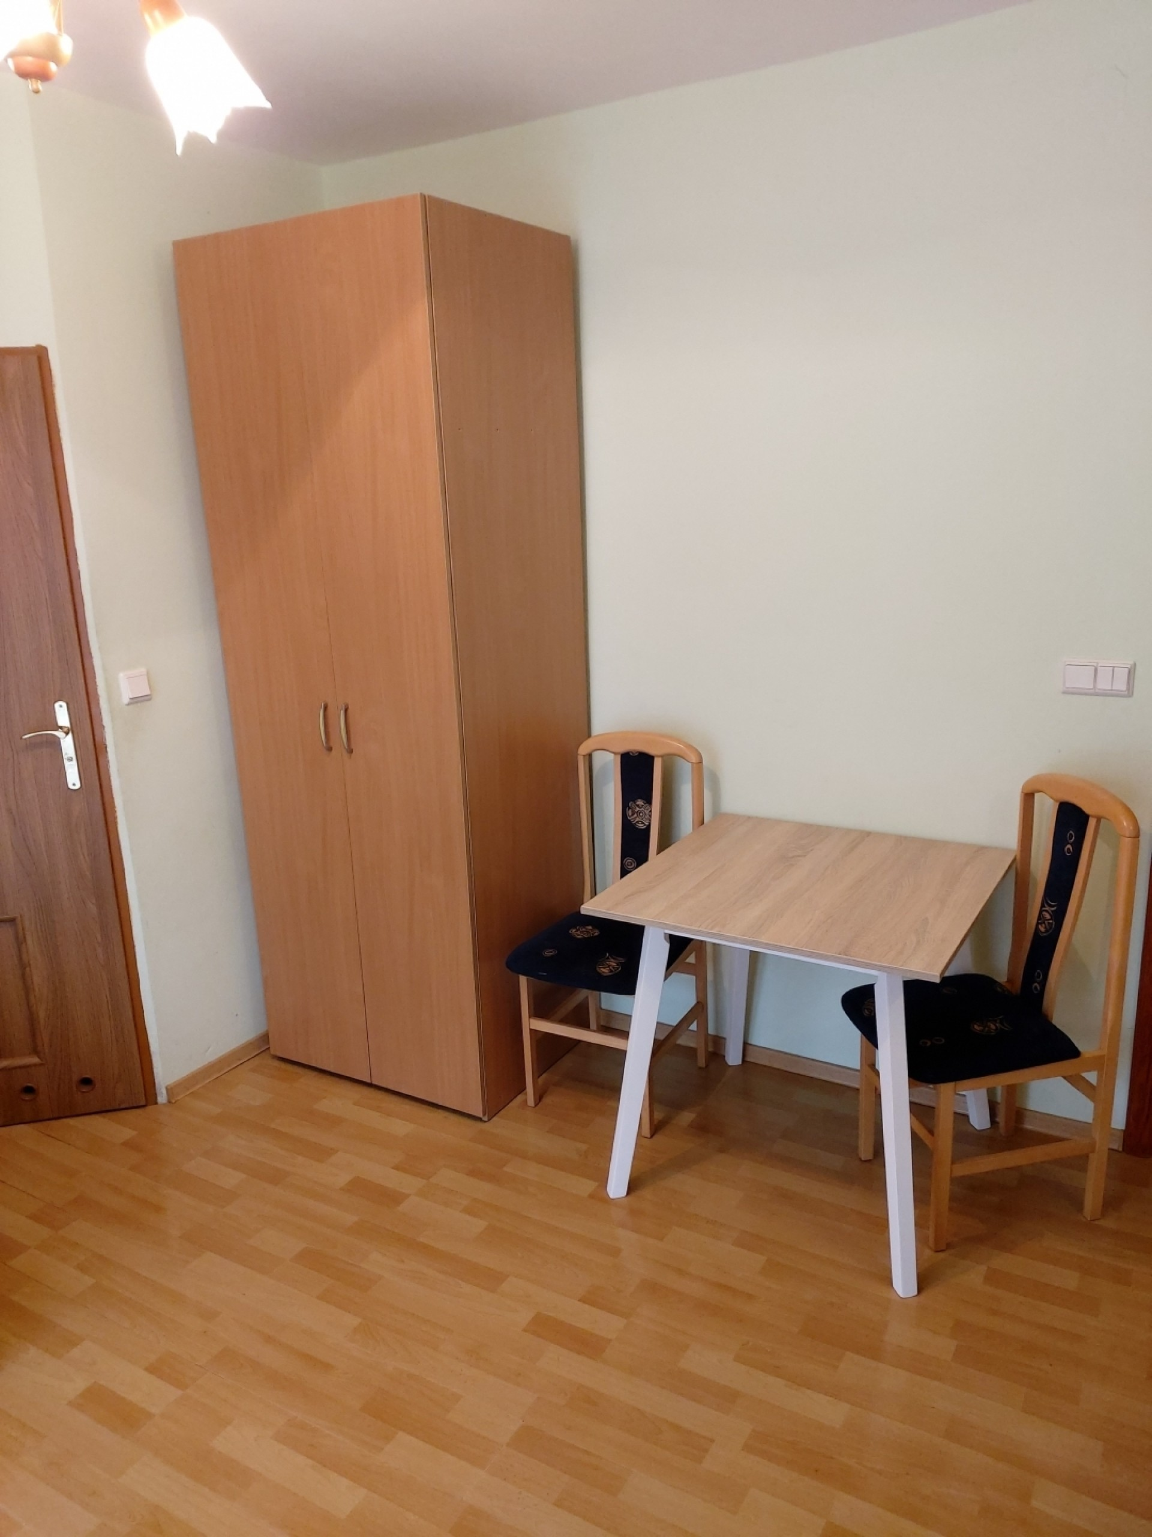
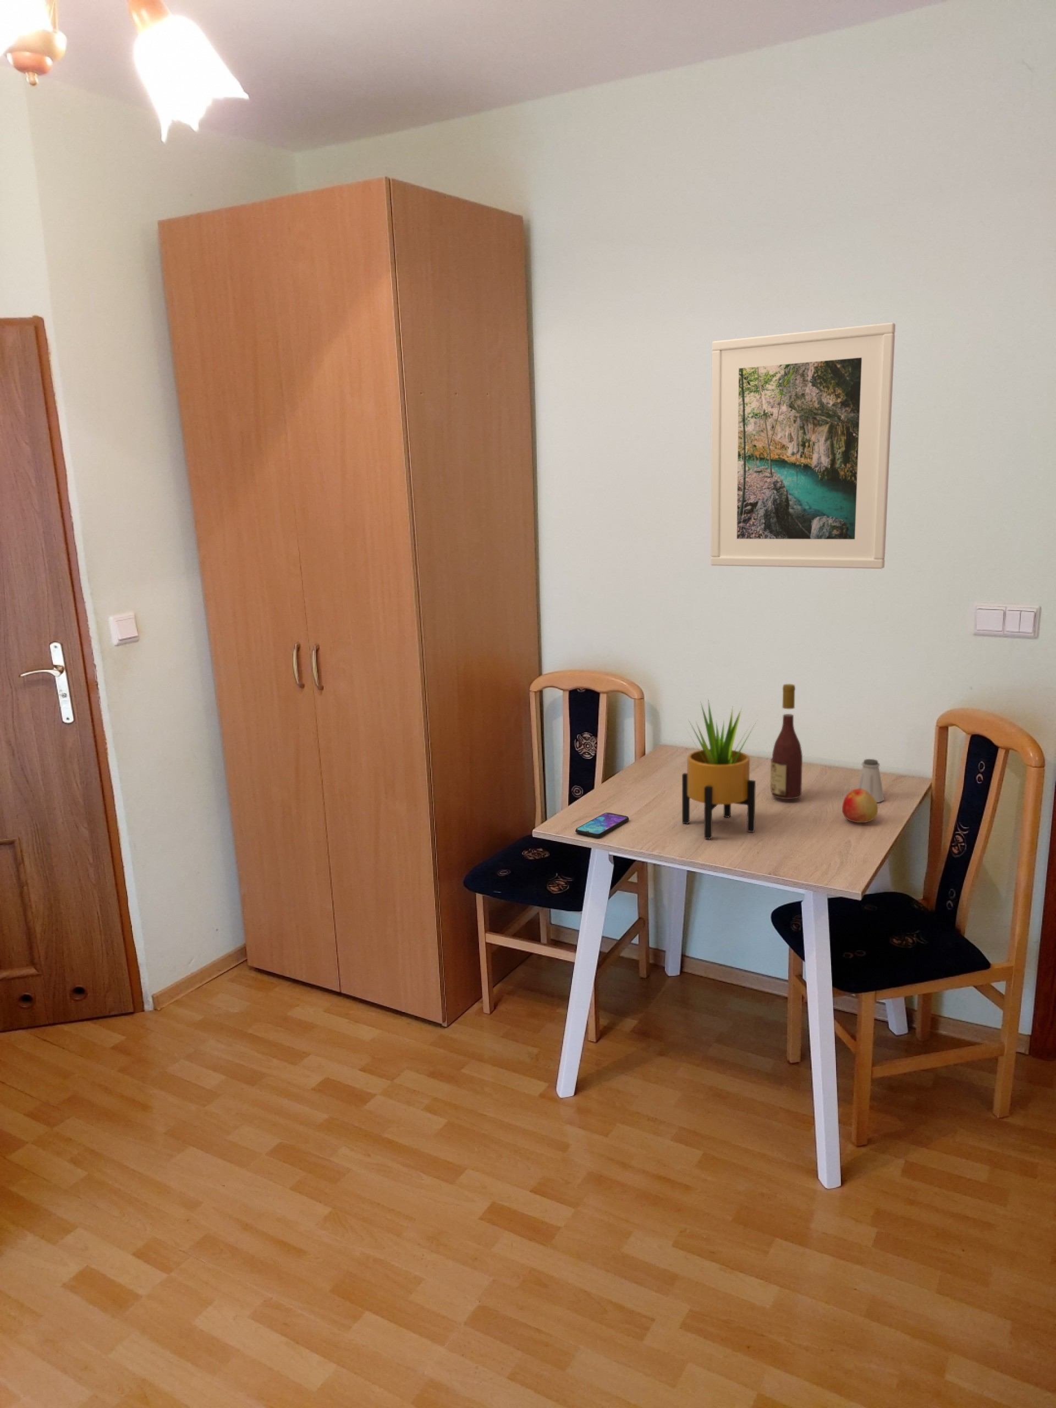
+ apple [842,788,879,824]
+ saltshaker [856,758,884,803]
+ potted plant [681,698,759,840]
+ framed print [710,323,896,569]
+ smartphone [575,812,629,838]
+ wine bottle [770,684,803,799]
